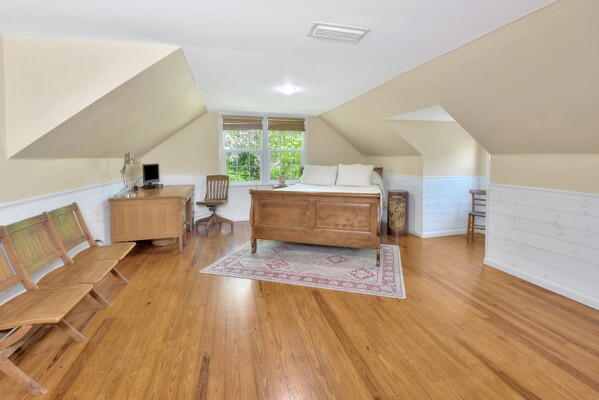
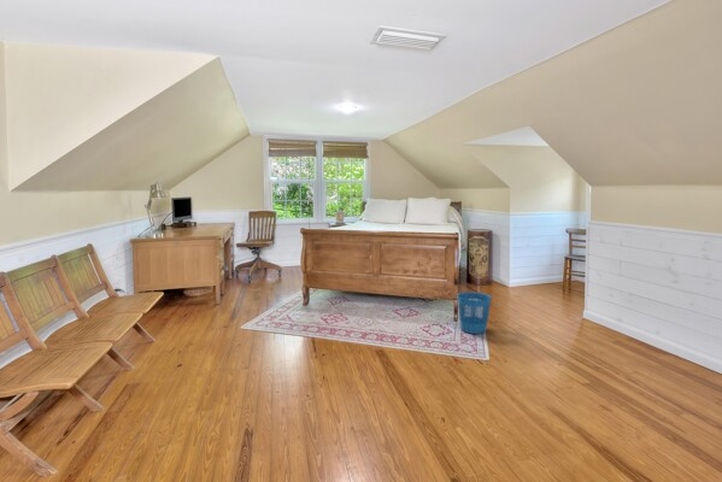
+ wastebasket [456,292,493,335]
